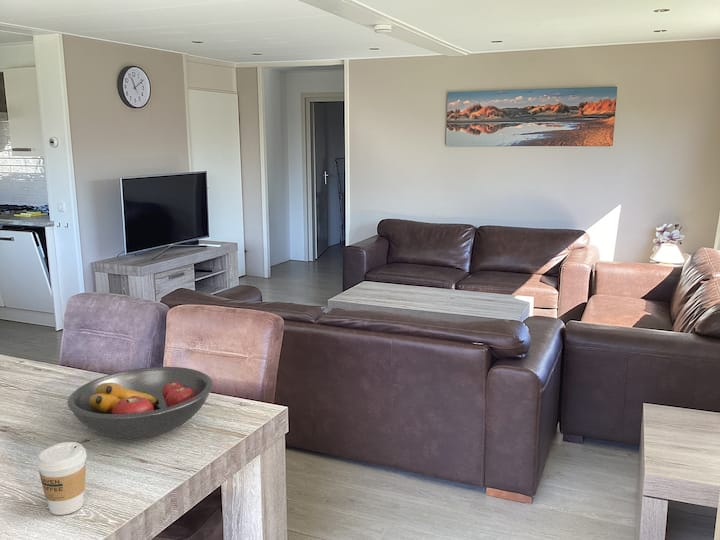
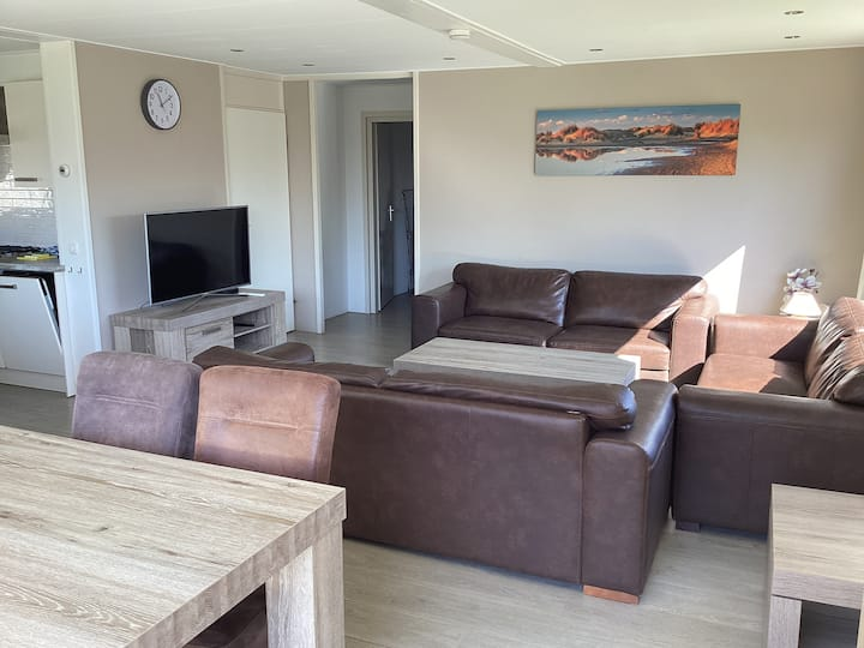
- fruit bowl [66,366,214,440]
- coffee cup [35,441,87,516]
